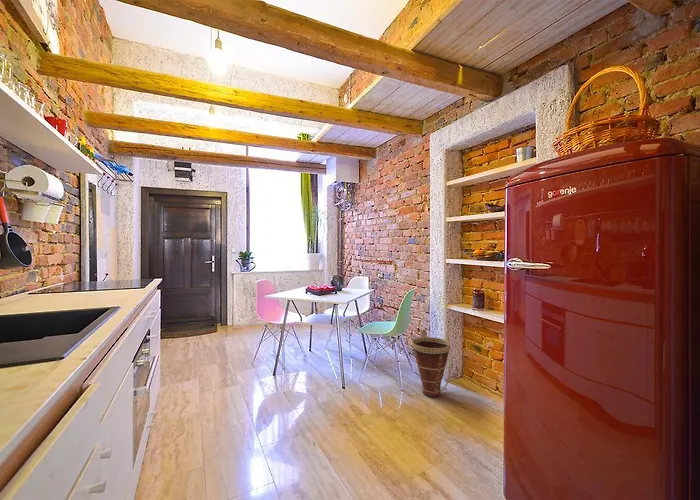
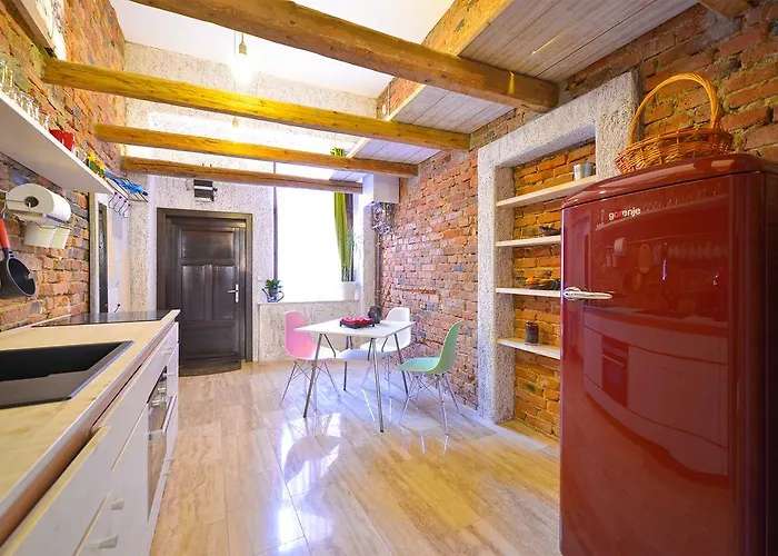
- basket [411,329,452,398]
